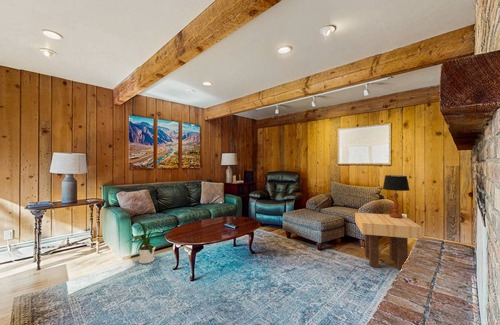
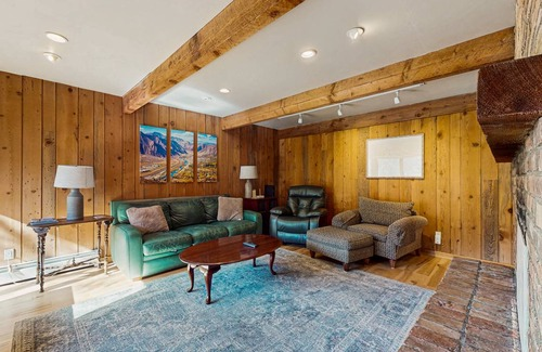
- table lamp [382,174,411,218]
- side table [354,212,423,271]
- house plant [125,221,164,265]
